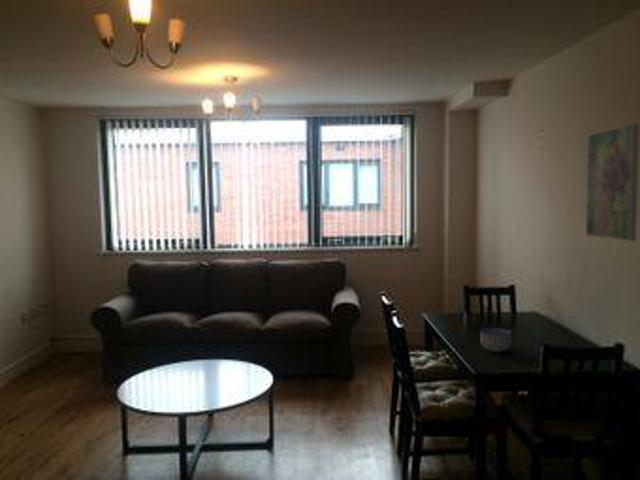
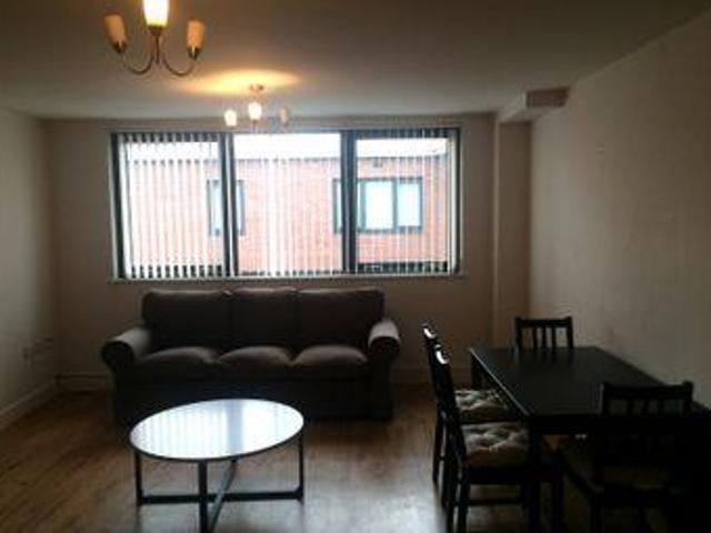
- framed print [585,123,640,242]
- bowl [479,327,513,354]
